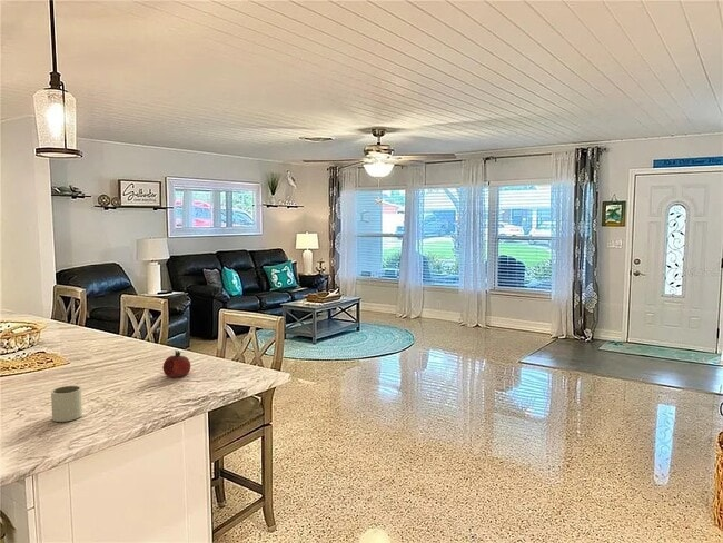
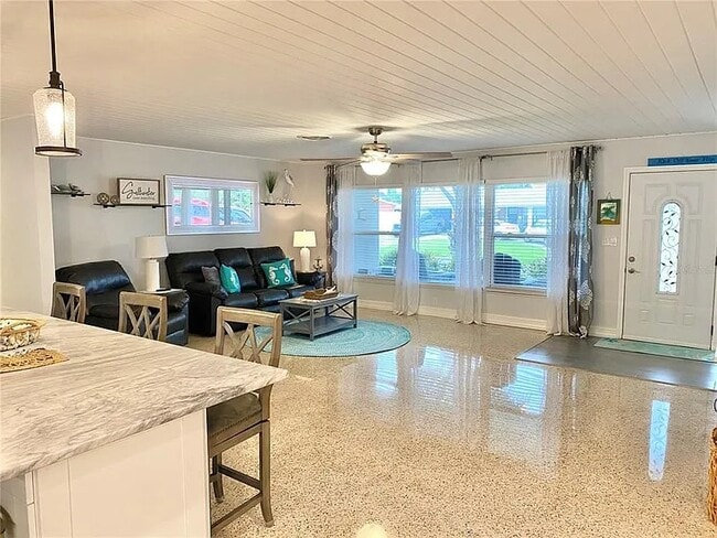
- fruit [162,349,191,378]
- mug [50,385,83,423]
